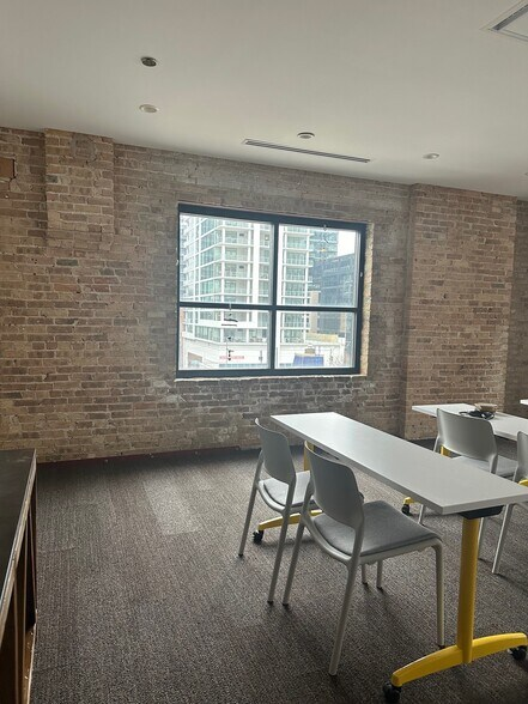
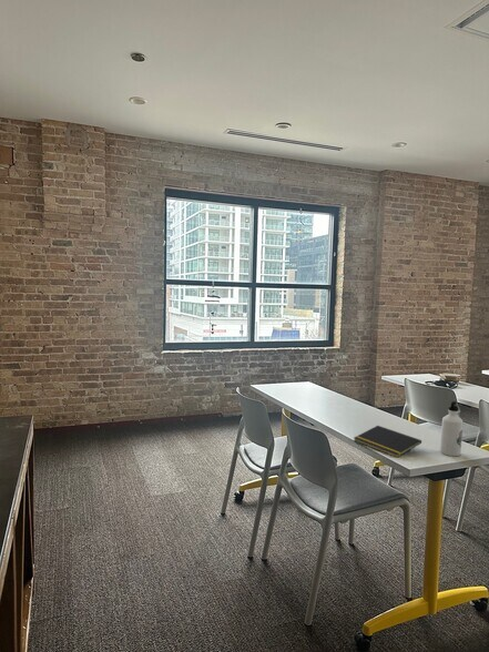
+ water bottle [439,400,463,457]
+ notepad [353,425,422,459]
